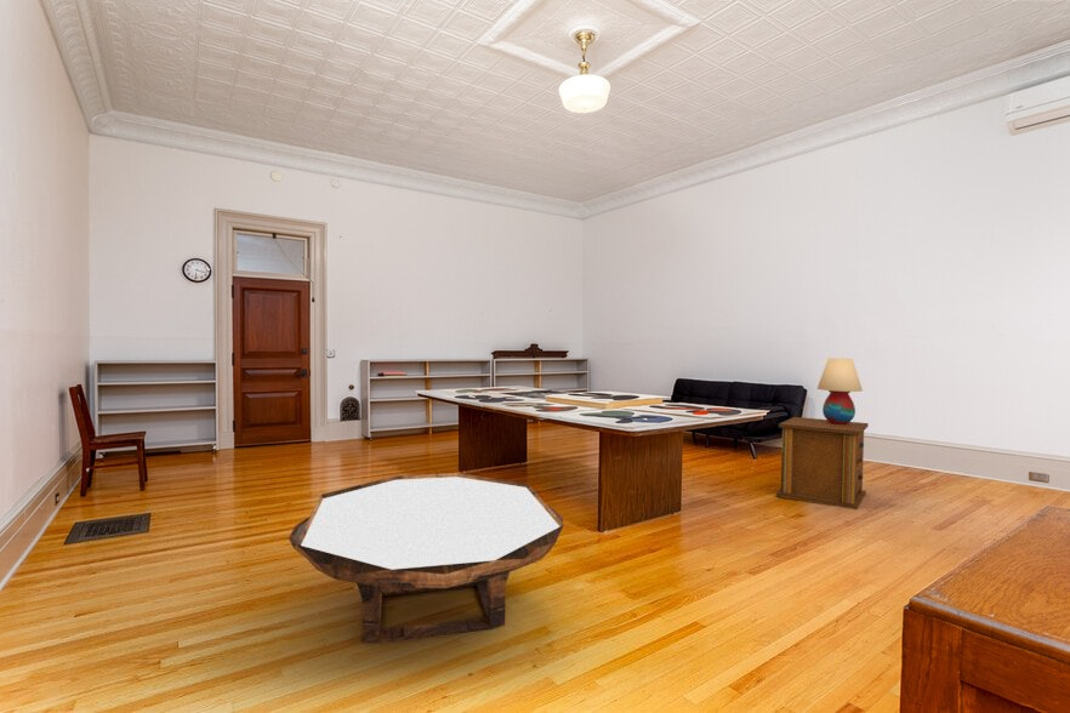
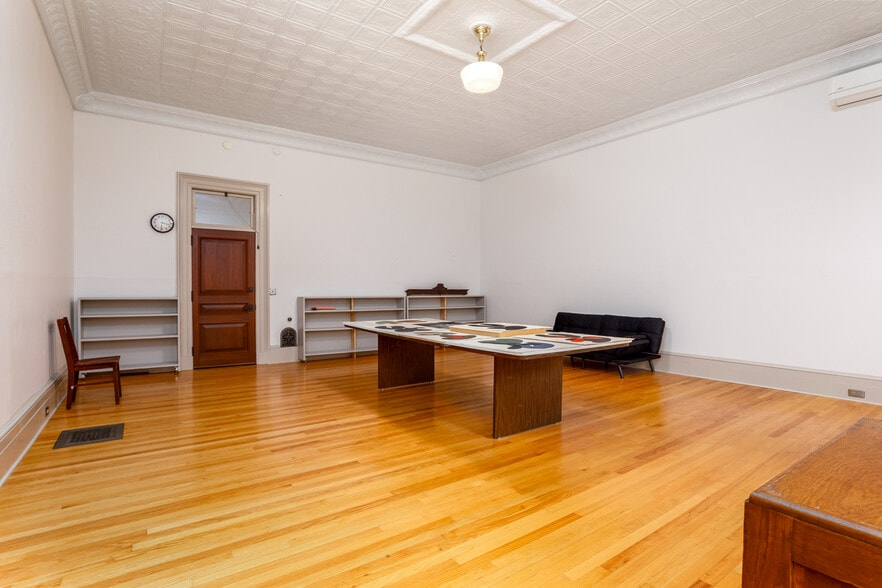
- coffee table [288,472,565,645]
- side table [775,416,870,510]
- table lamp [816,356,864,424]
